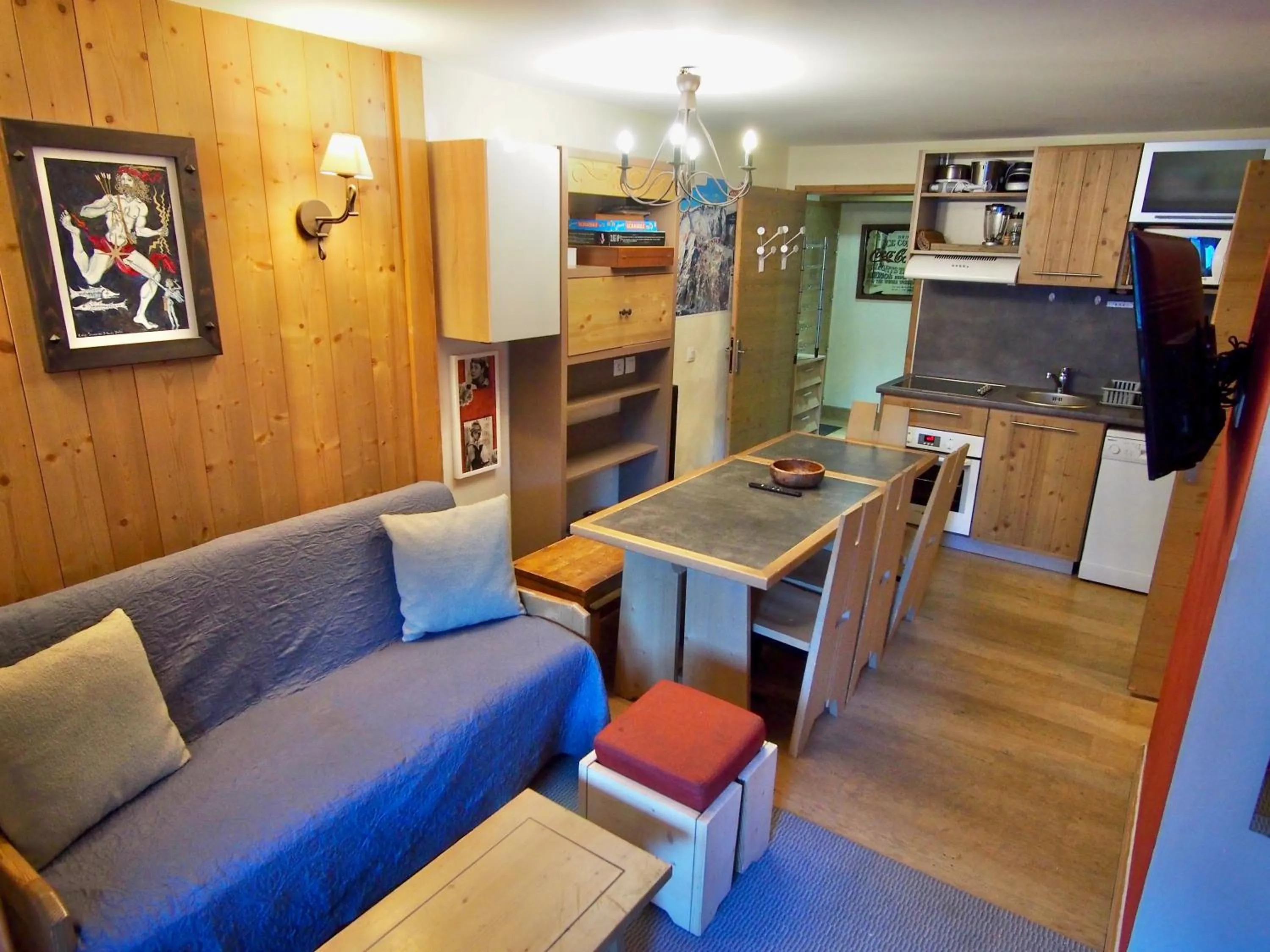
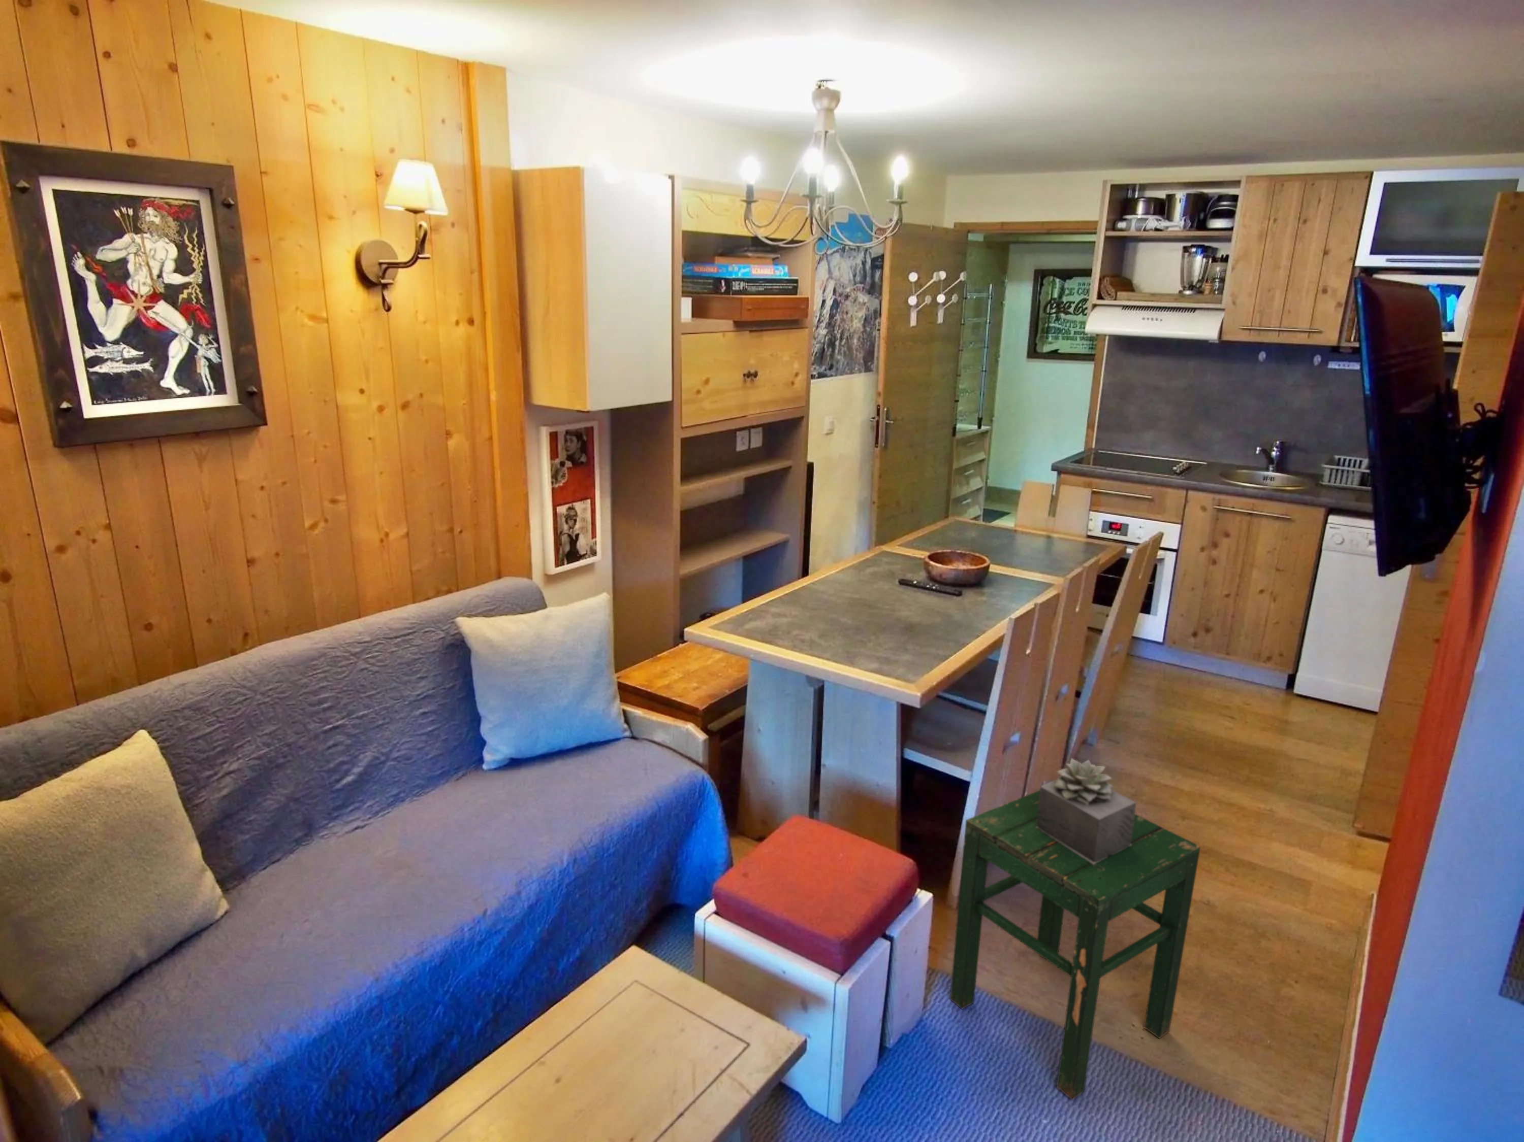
+ stool [949,789,1201,1101]
+ succulent plant [1037,757,1136,864]
